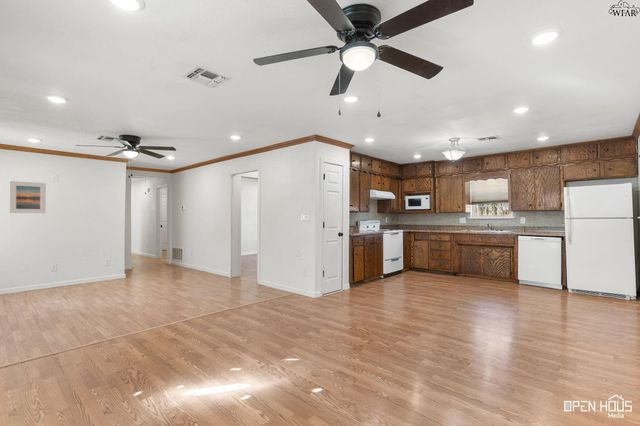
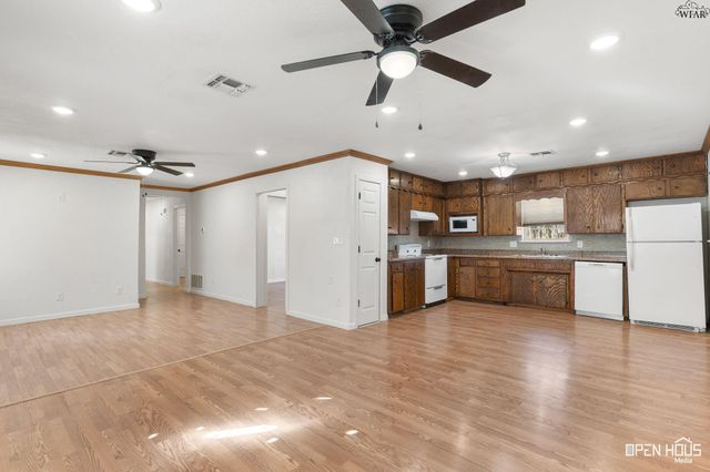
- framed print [9,180,47,214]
